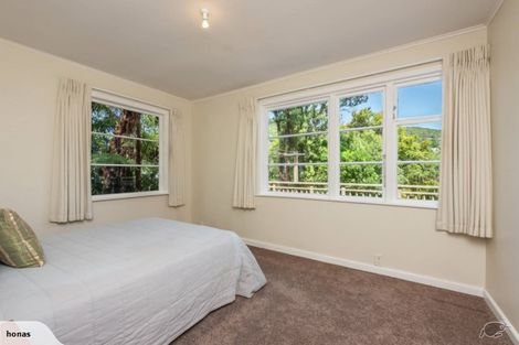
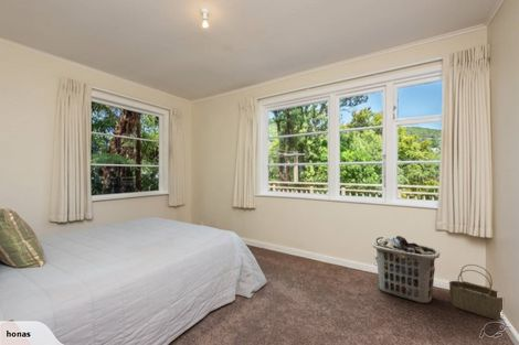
+ clothes hamper [371,235,441,304]
+ wicker basket [448,263,504,321]
